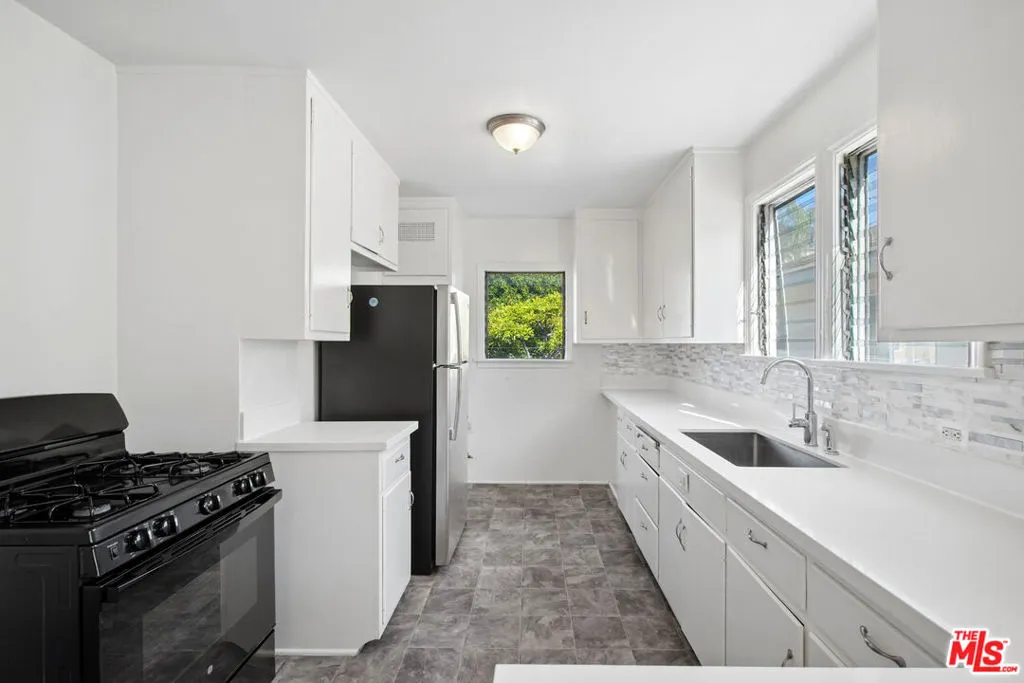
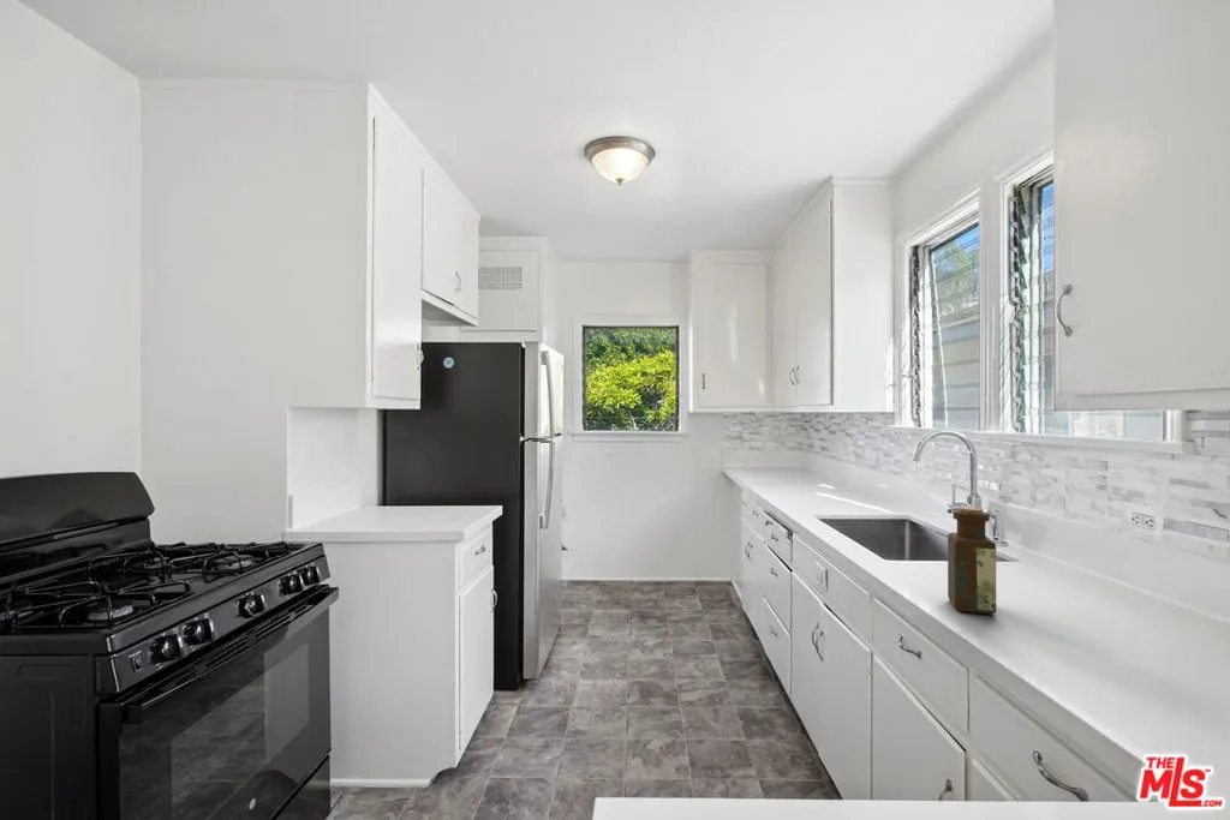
+ bottle [947,505,997,615]
